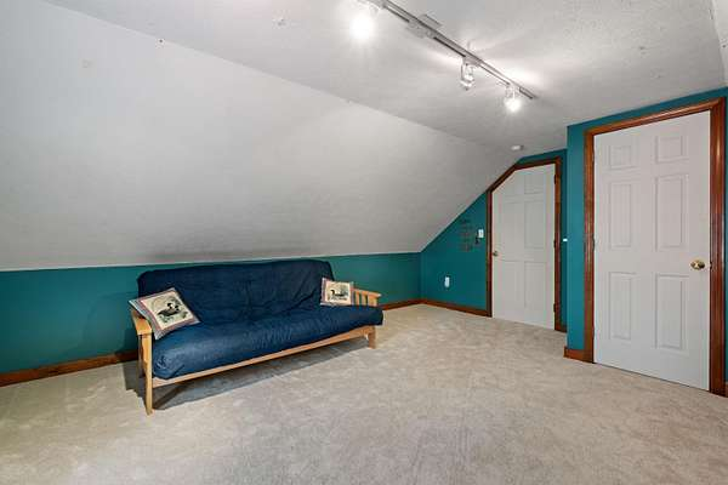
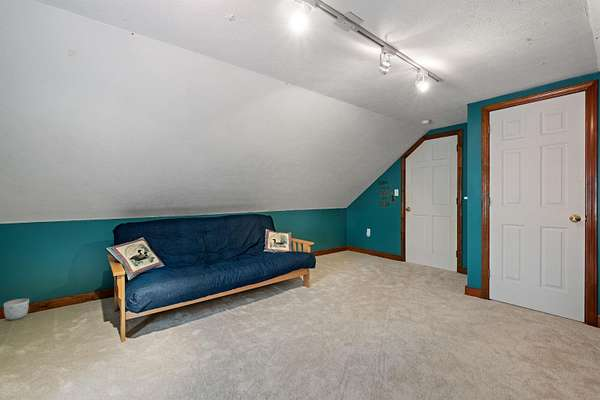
+ planter [3,298,30,321]
